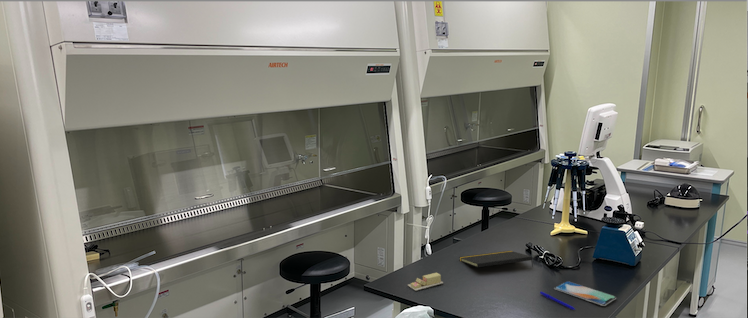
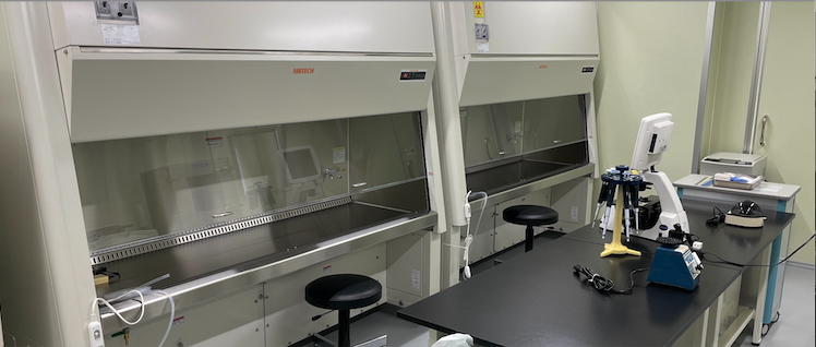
- pen [539,291,576,311]
- notepad [458,250,534,268]
- smartphone [553,280,617,307]
- sticky notes [407,272,444,292]
